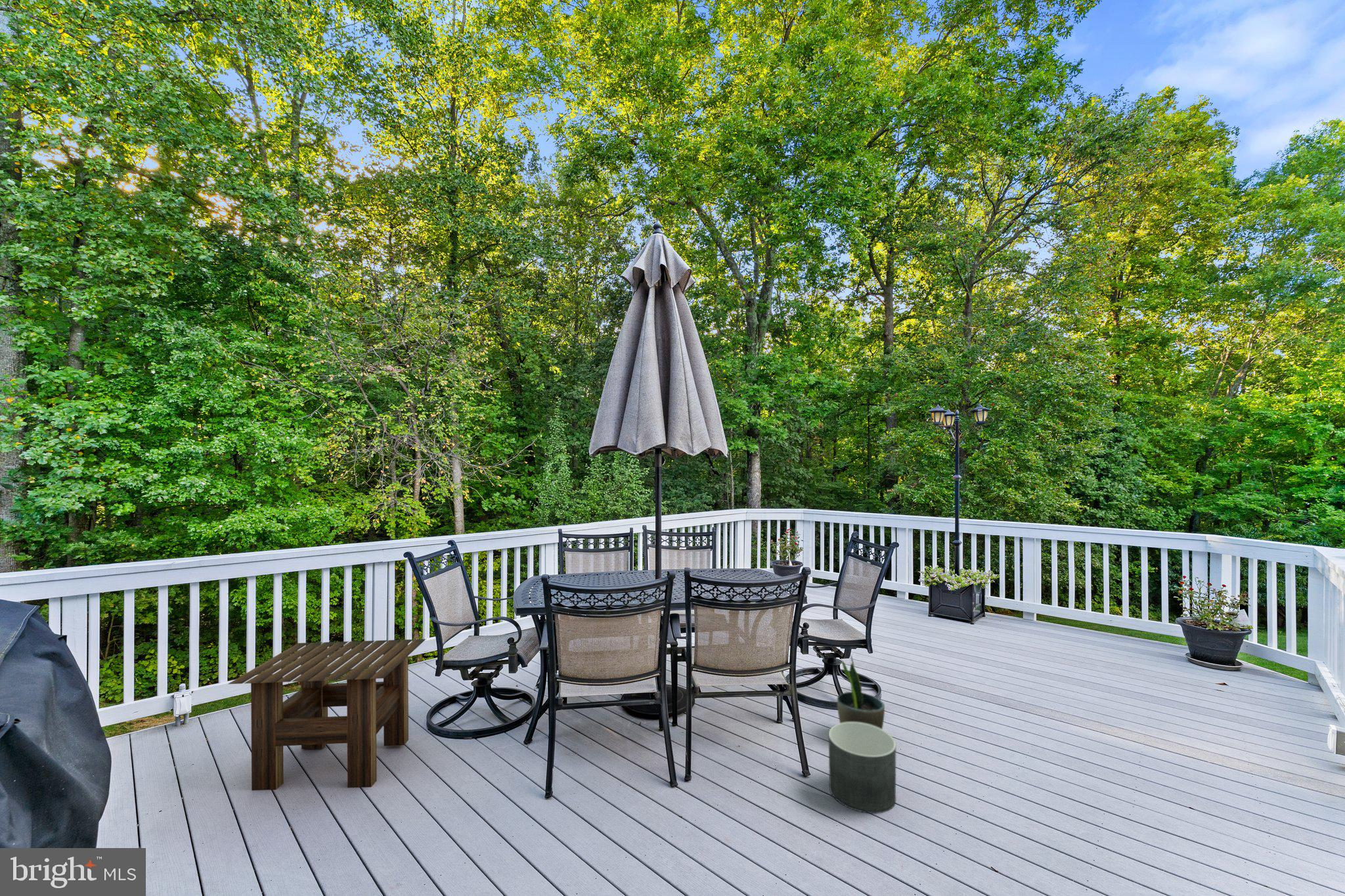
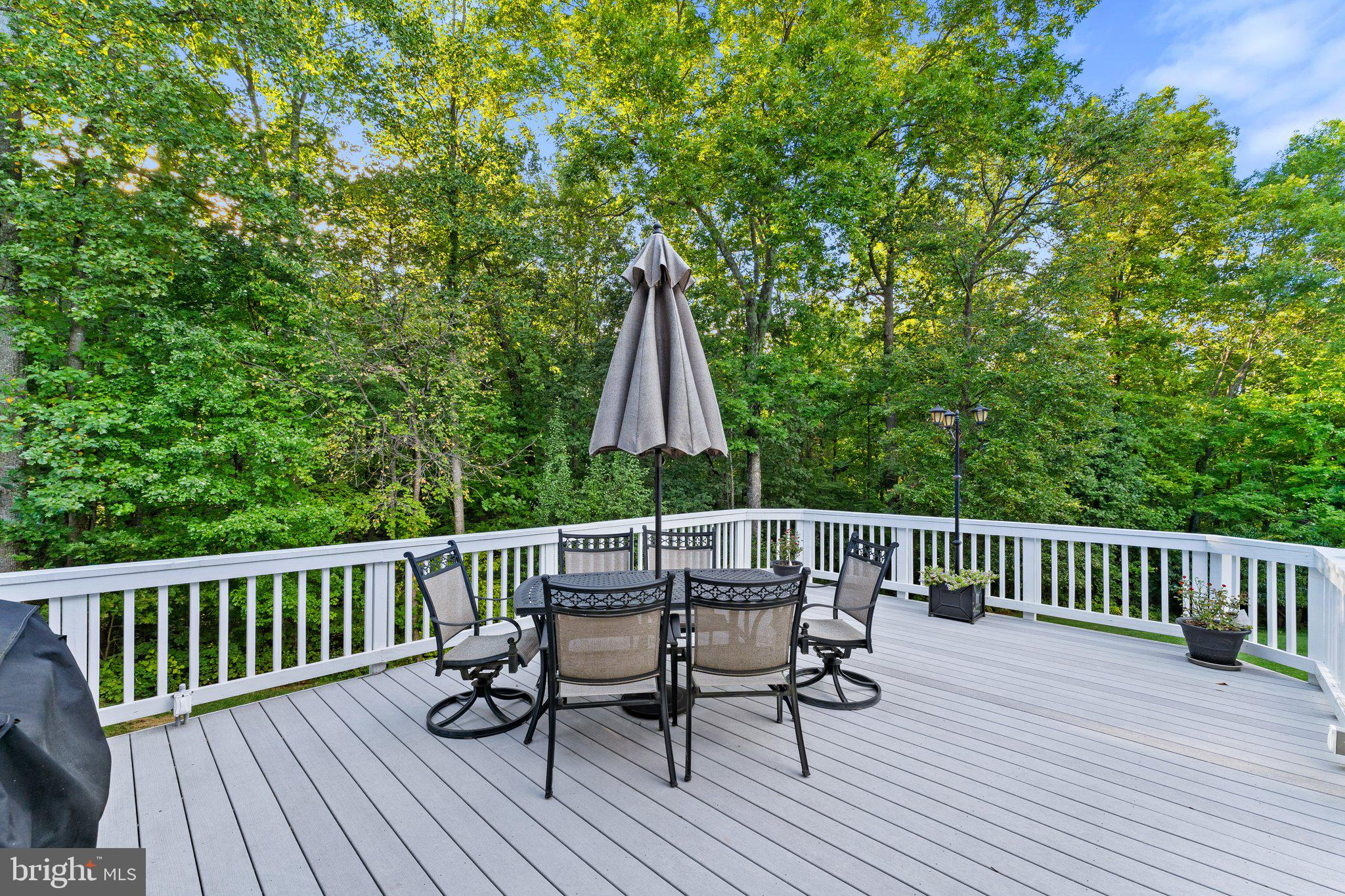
- planter [828,722,896,814]
- side table [228,639,426,791]
- potted plant [837,654,885,729]
